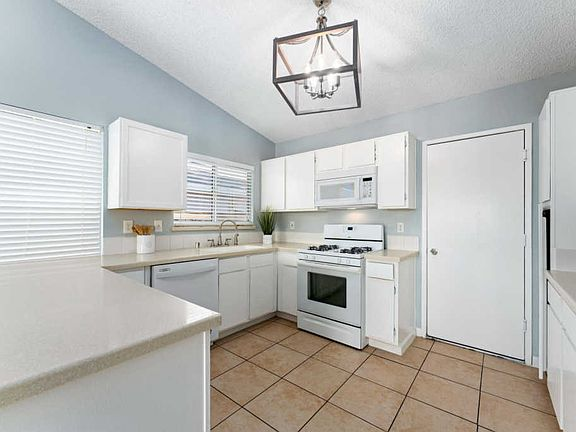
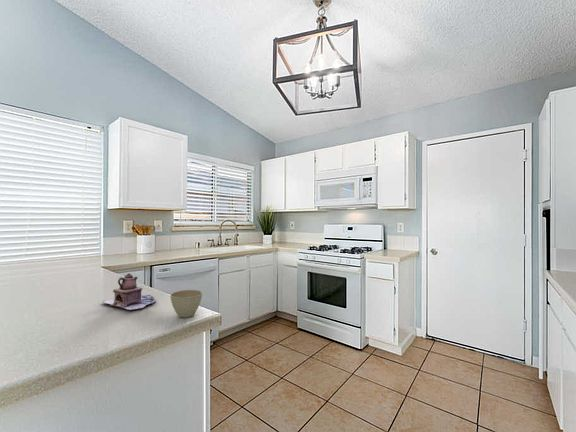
+ flower pot [169,289,203,318]
+ teapot [101,273,157,311]
